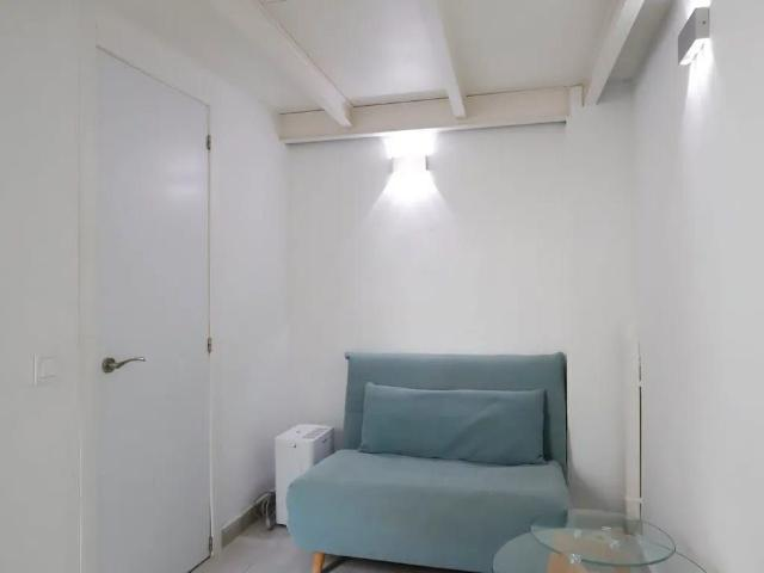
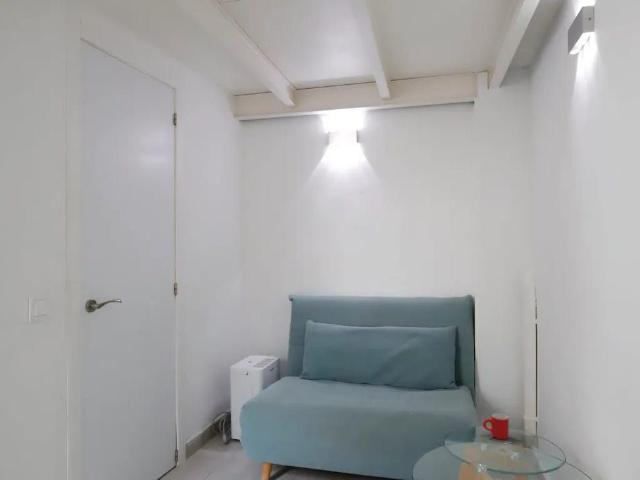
+ mug [482,413,510,440]
